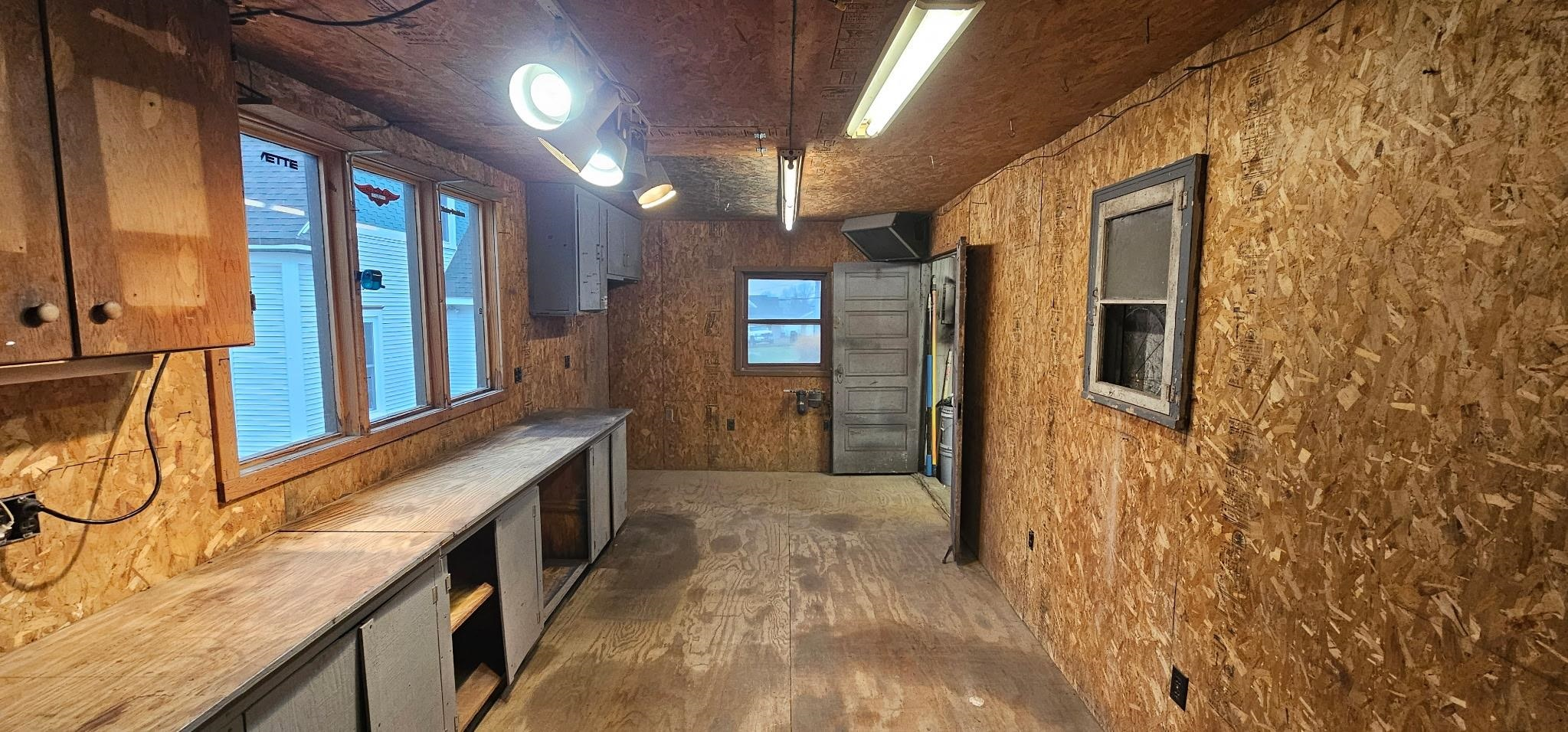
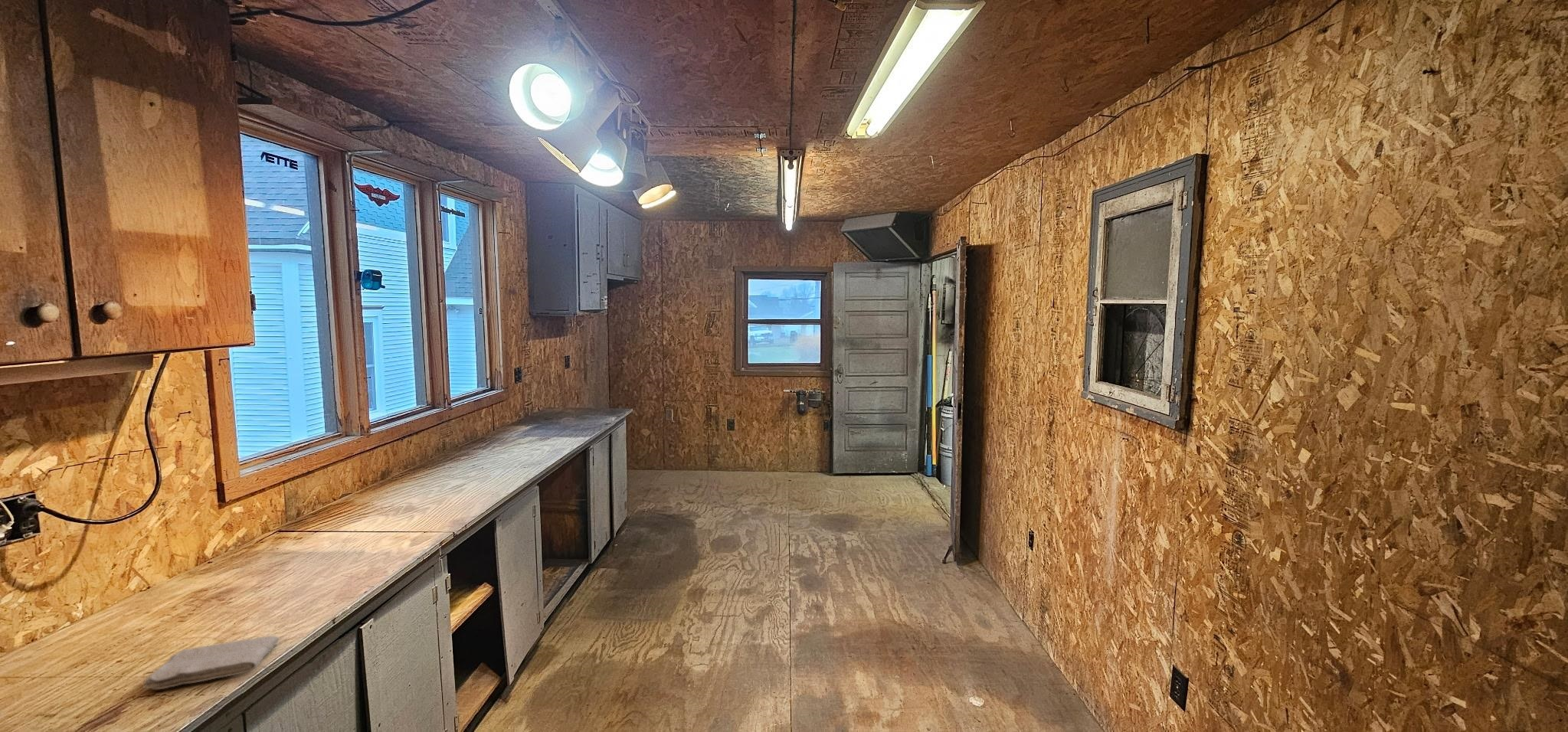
+ washcloth [142,635,280,691]
